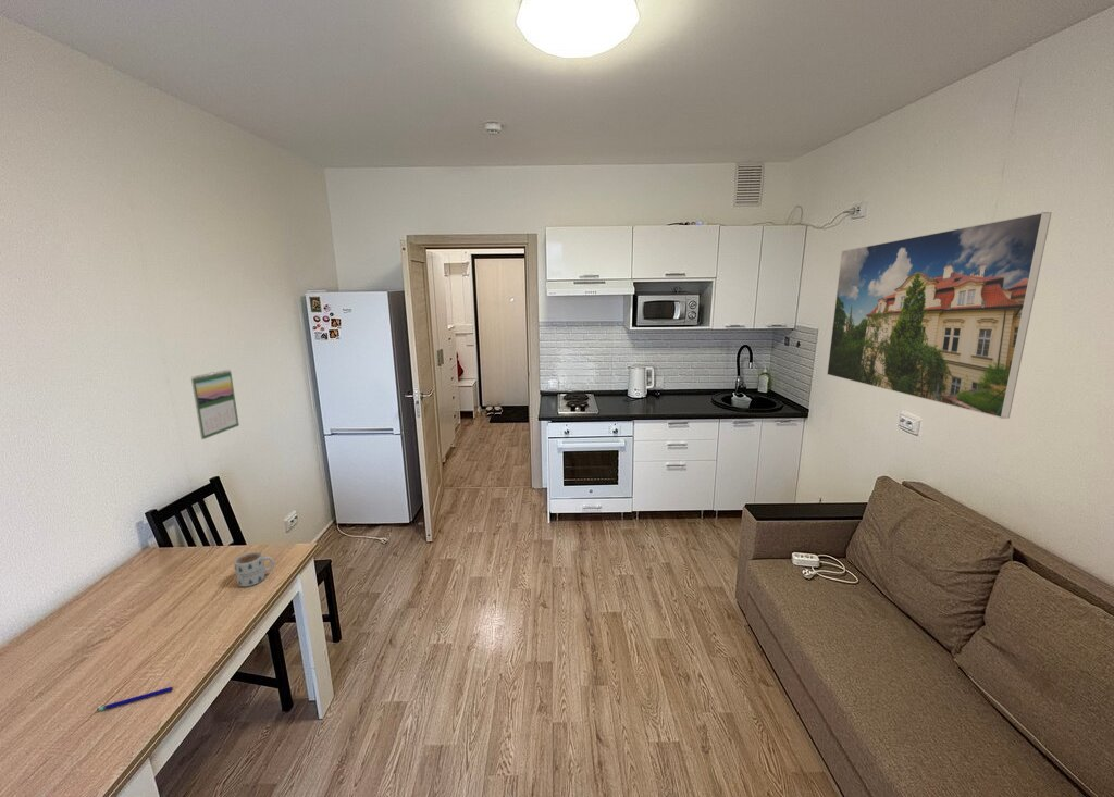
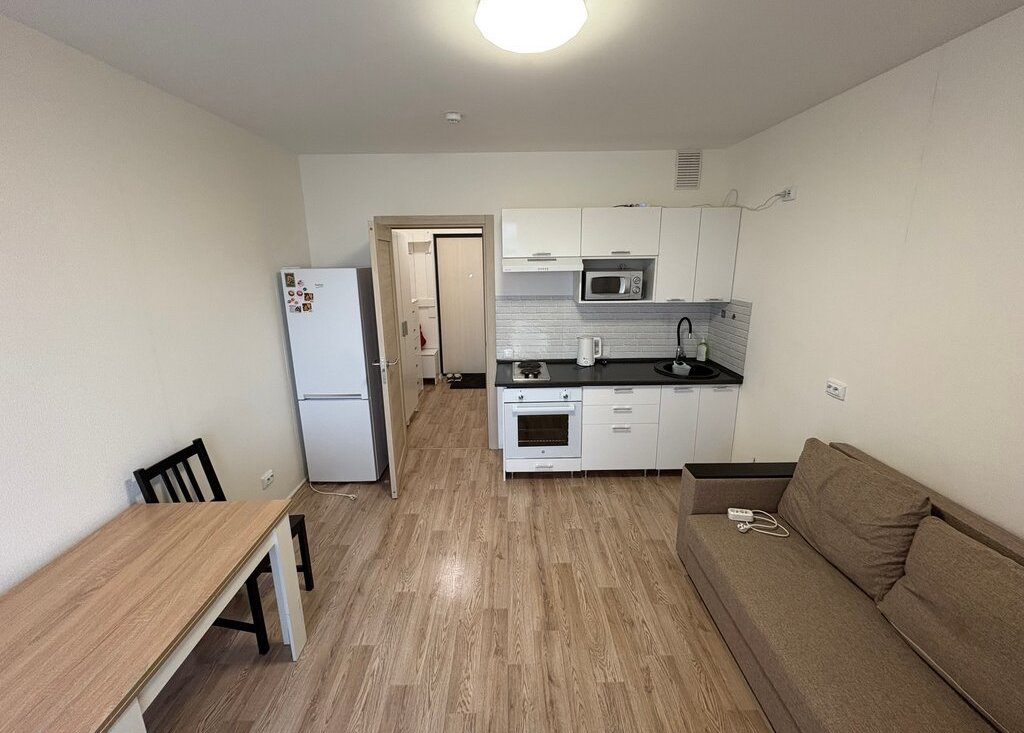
- calendar [190,369,240,440]
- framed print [826,211,1053,420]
- pen [96,686,174,712]
- mug [233,550,275,588]
